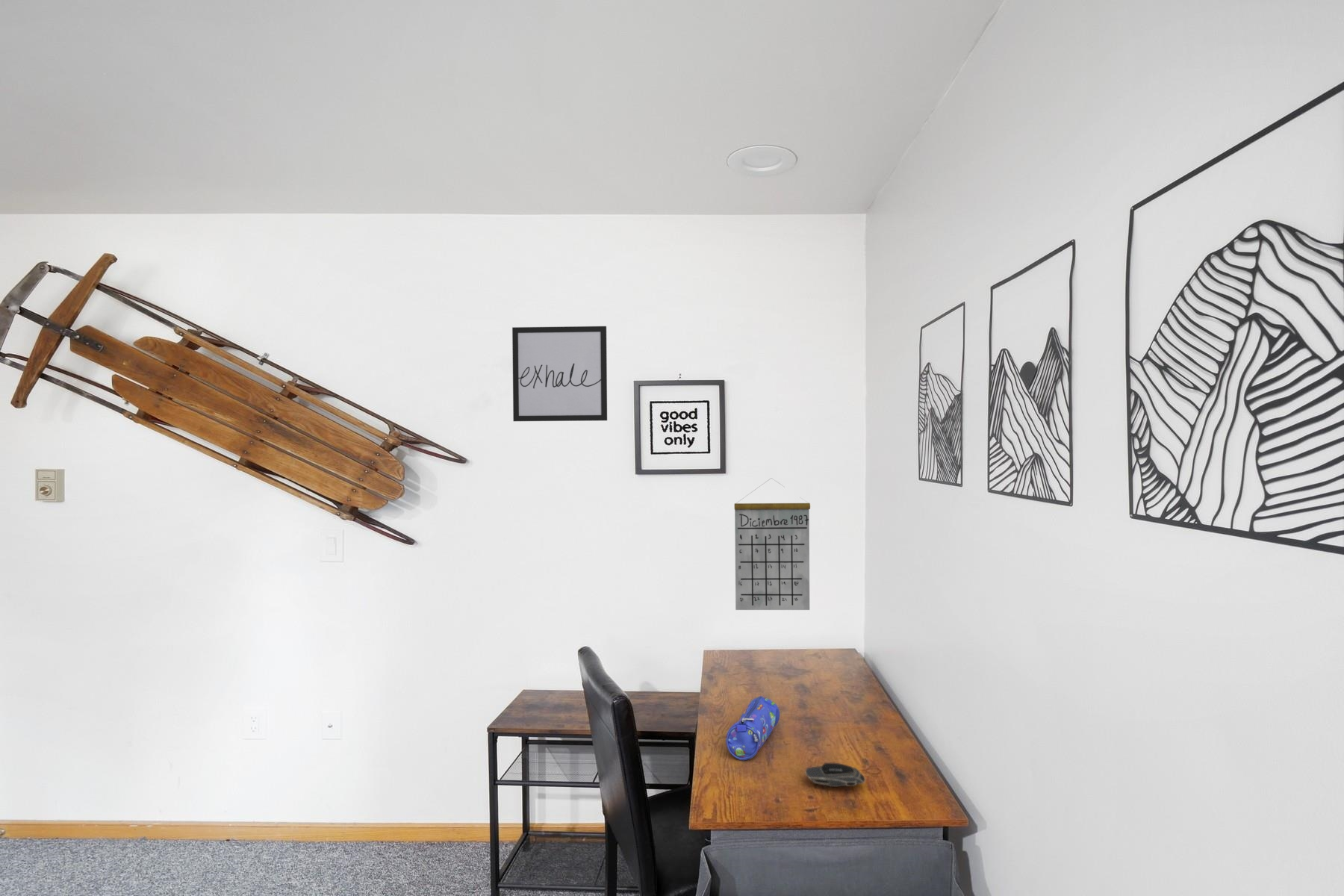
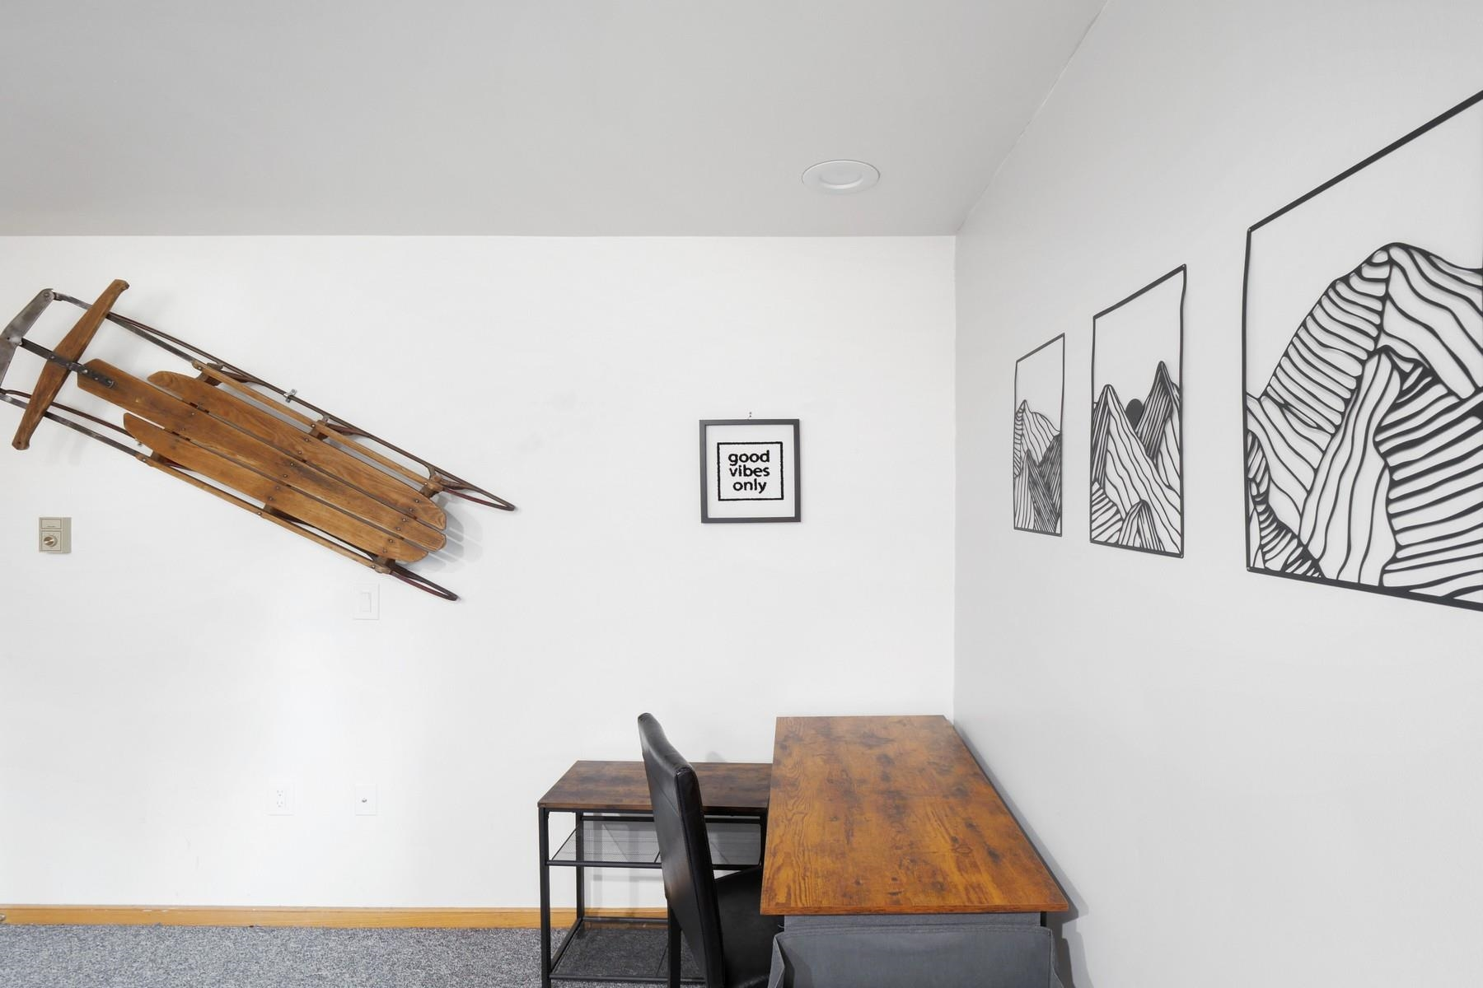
- calendar [734,478,811,611]
- wall art [511,326,608,422]
- pencil case [725,695,780,761]
- computer mouse [805,762,866,788]
